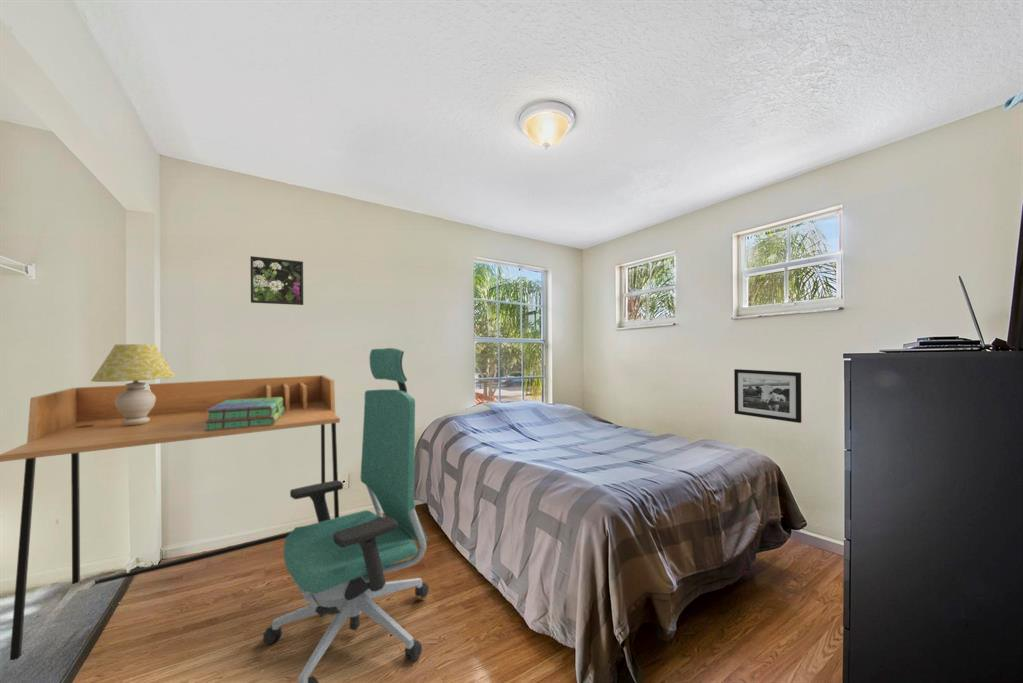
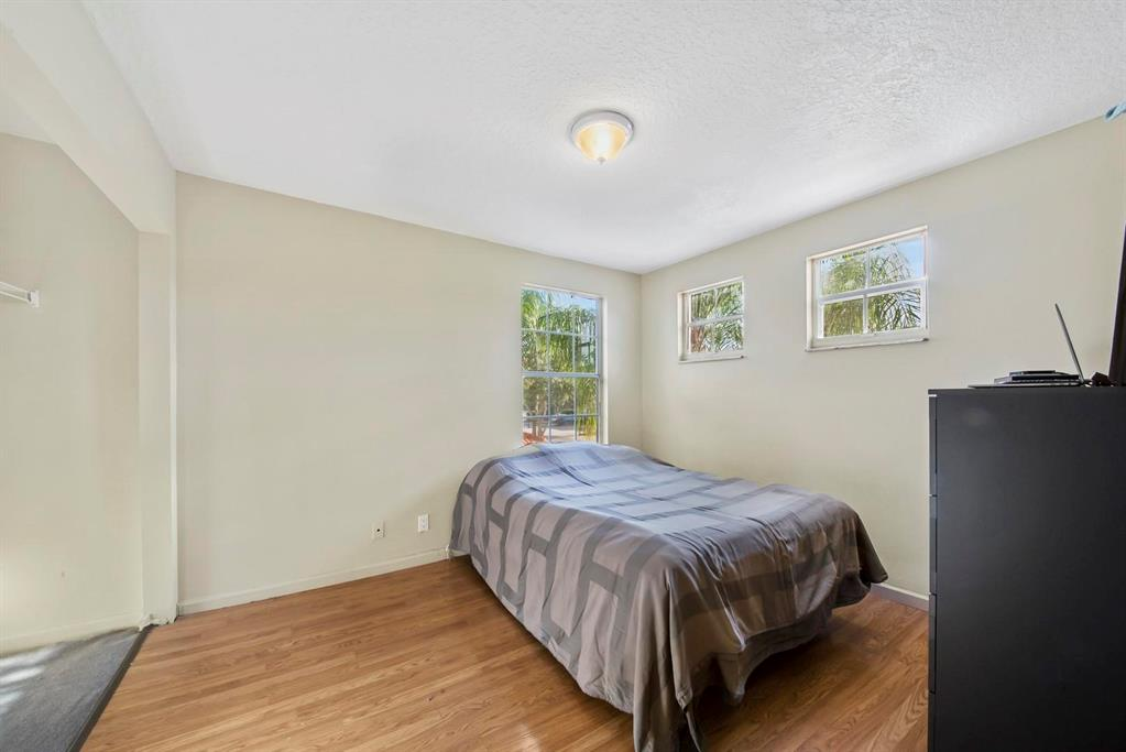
- desk [0,374,341,661]
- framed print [249,255,304,306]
- chair [262,347,430,683]
- picture frame [733,368,802,424]
- stack of books [204,397,284,431]
- table lamp [90,343,177,425]
